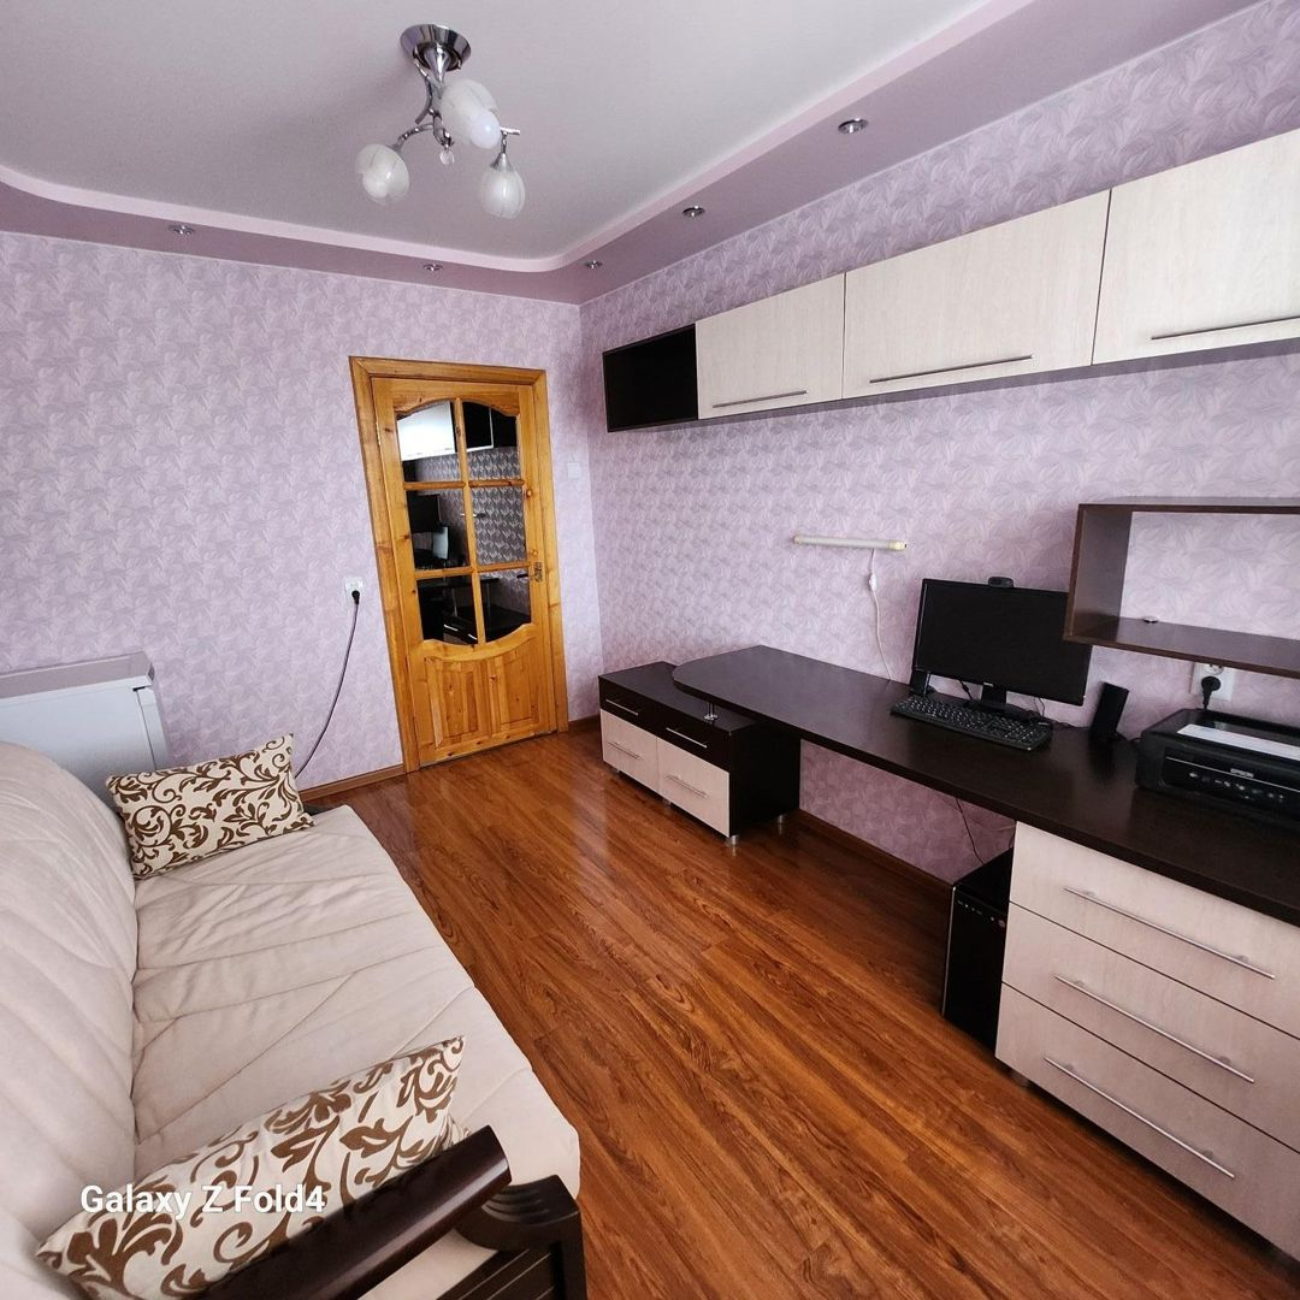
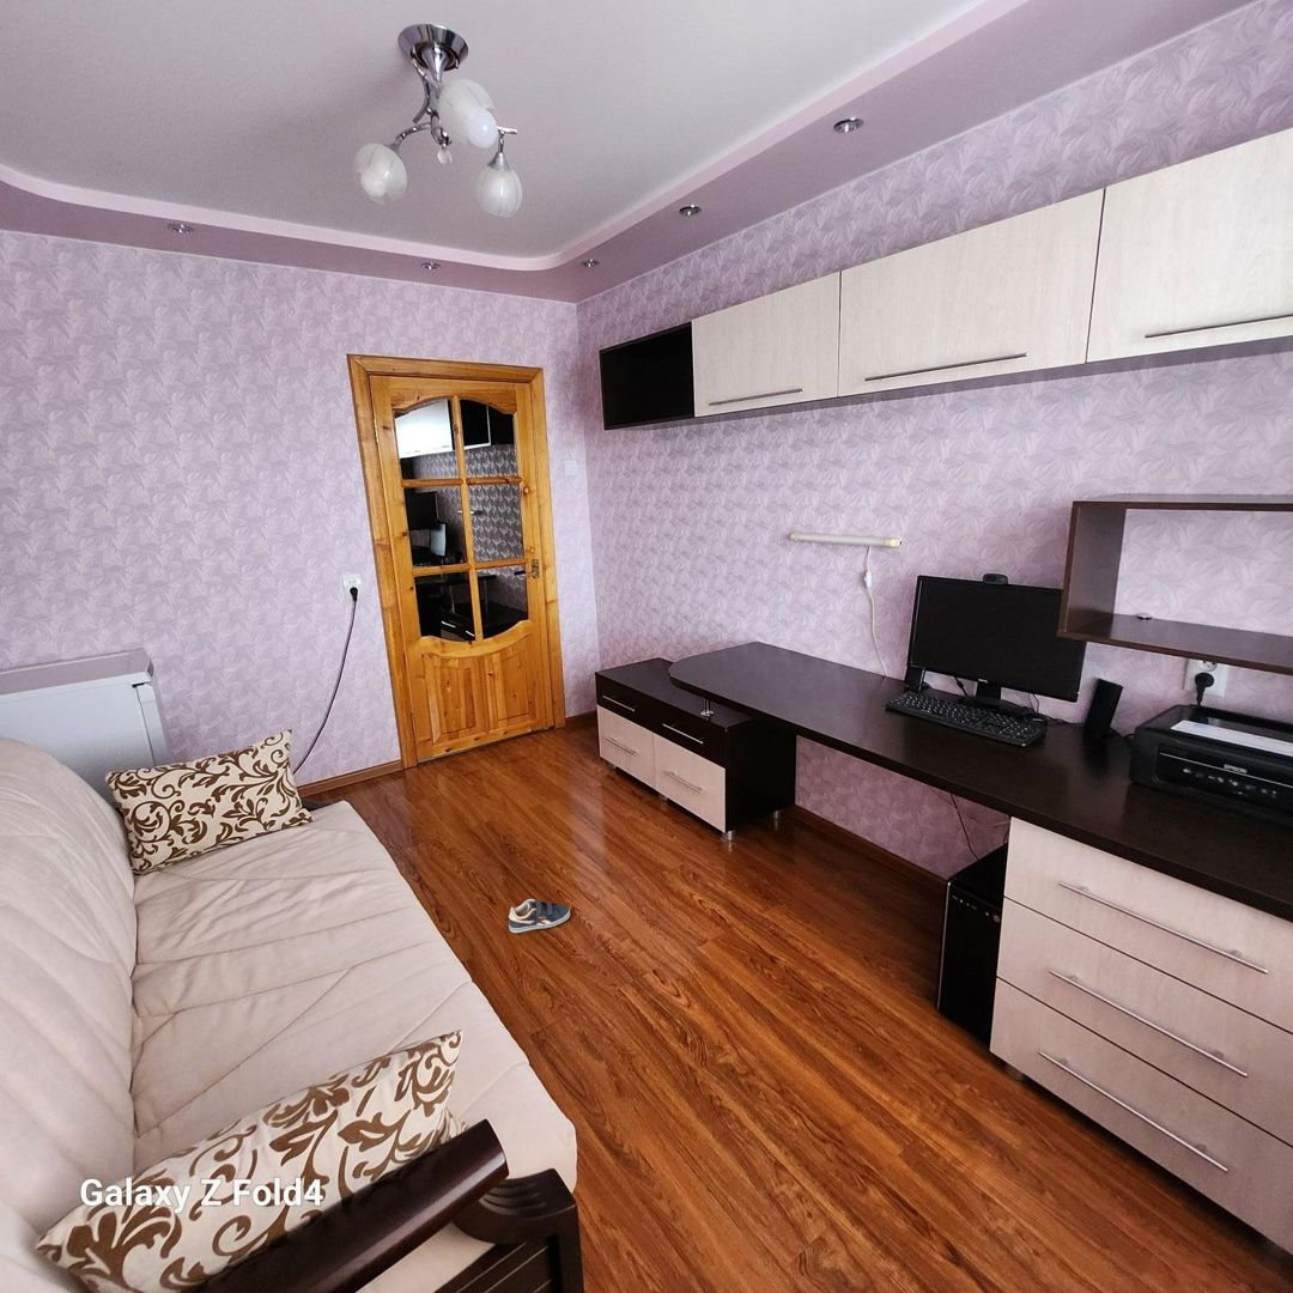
+ sneaker [508,898,571,934]
